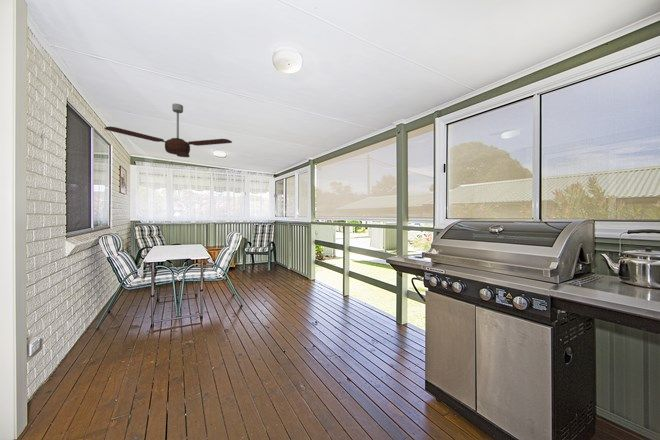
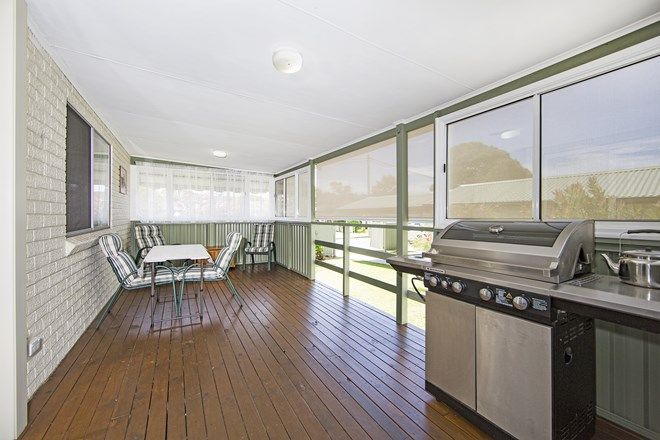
- ceiling fan [104,103,233,158]
